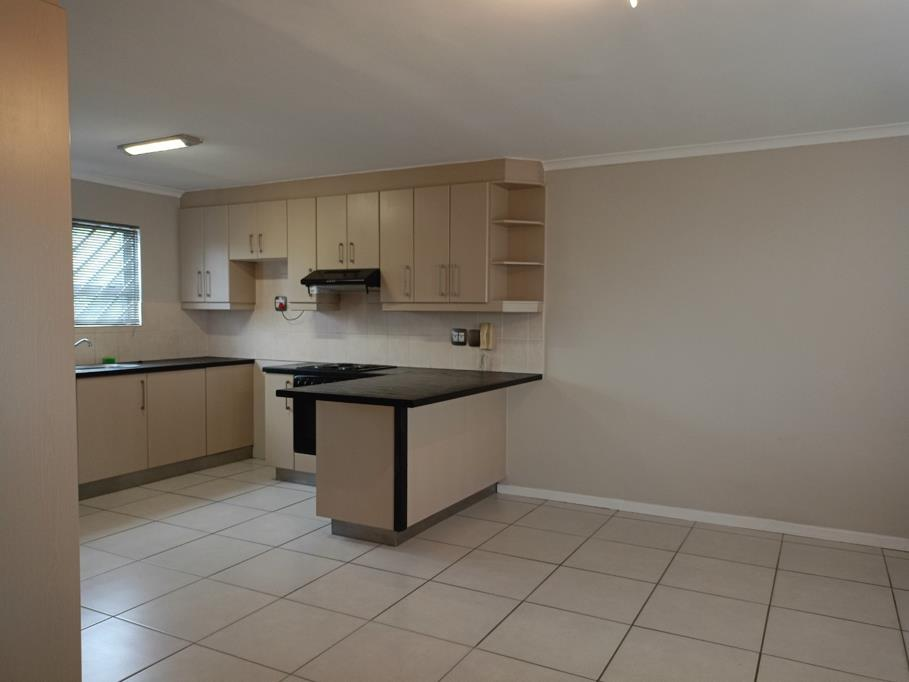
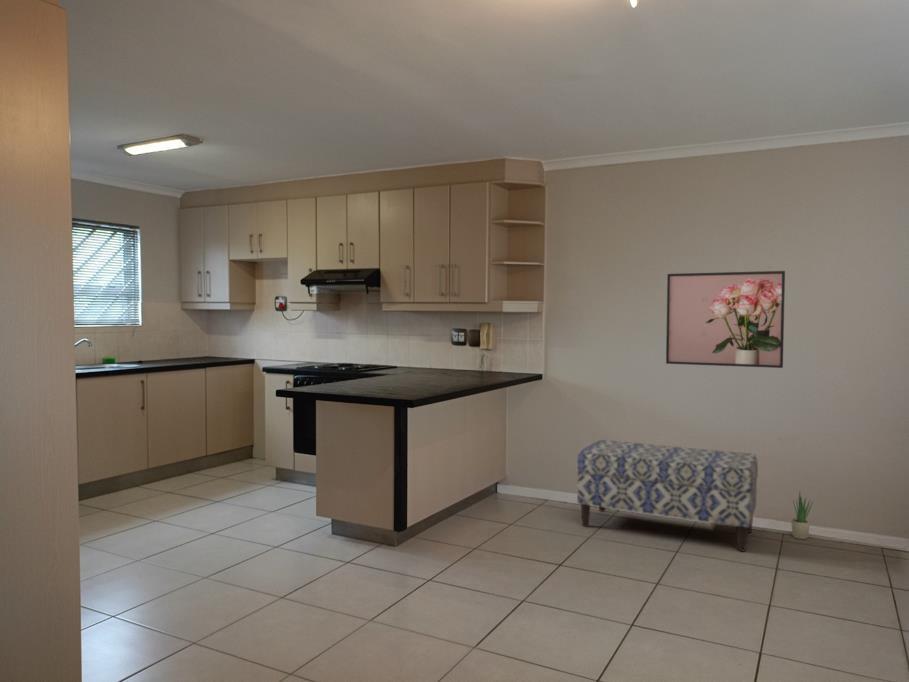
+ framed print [665,270,786,369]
+ bench [576,439,759,552]
+ potted plant [790,491,815,540]
